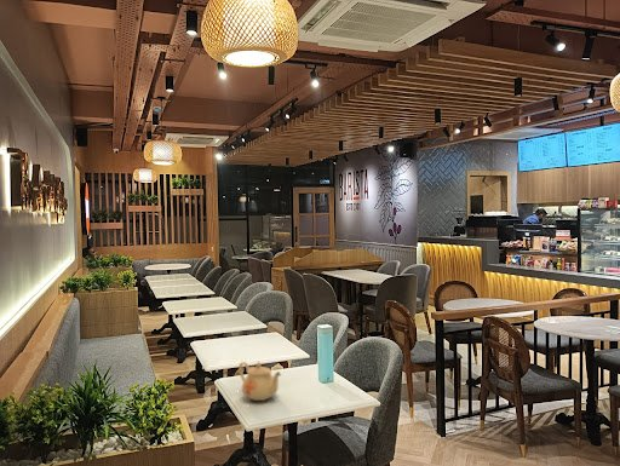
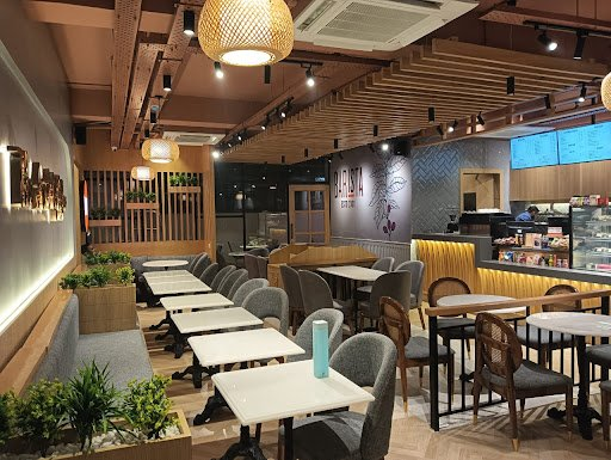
- teapot [237,361,282,402]
